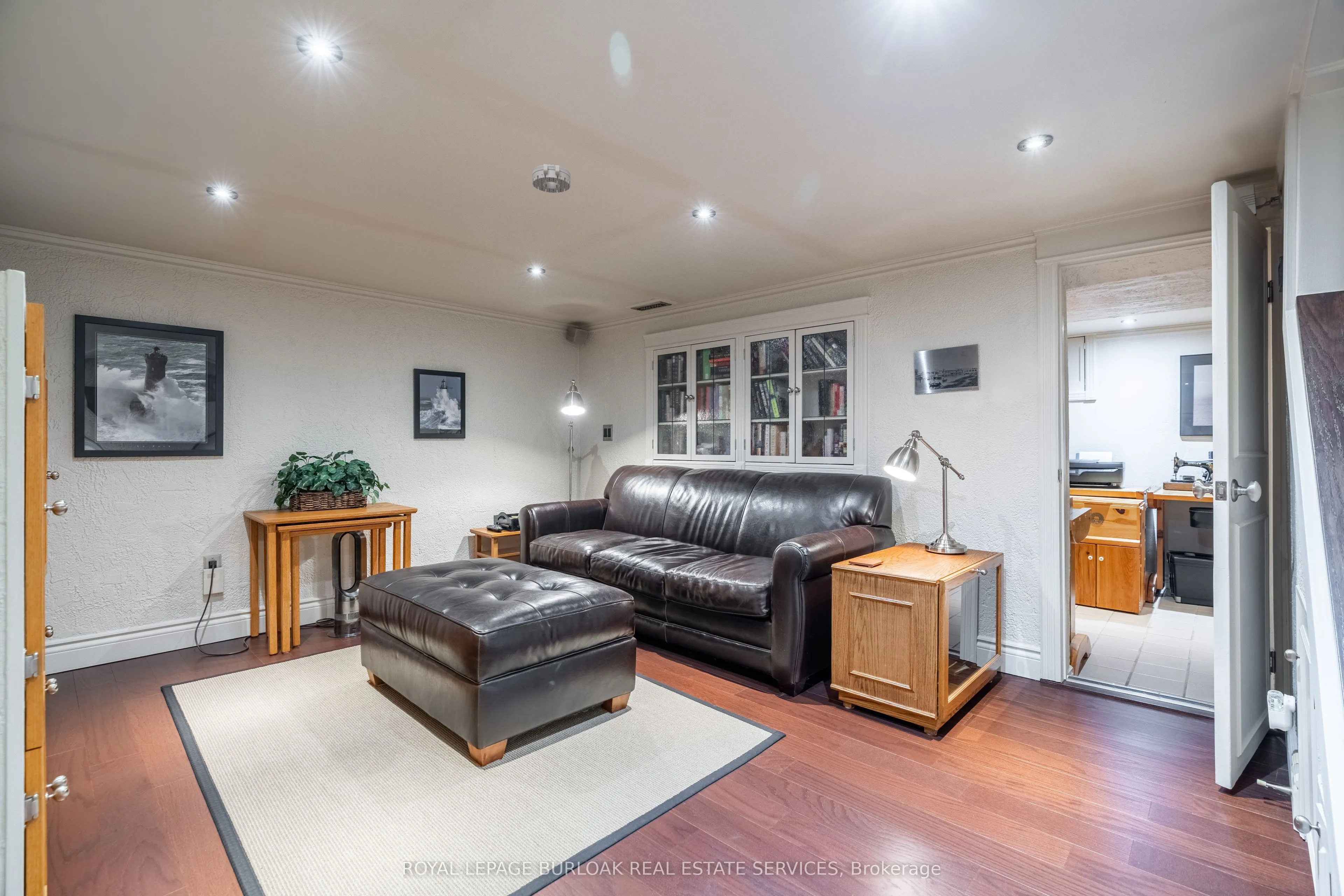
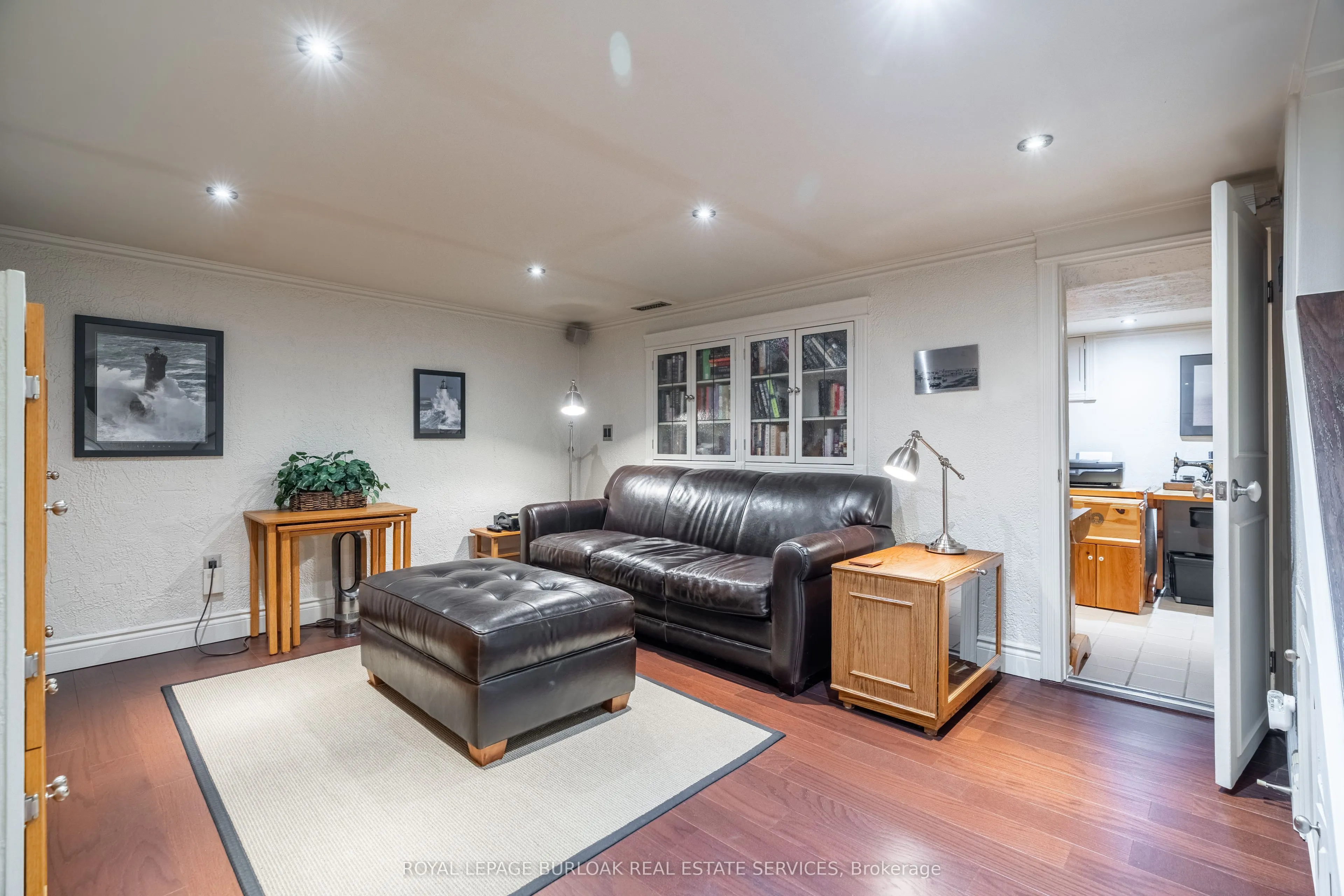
- smoke detector [532,164,571,193]
